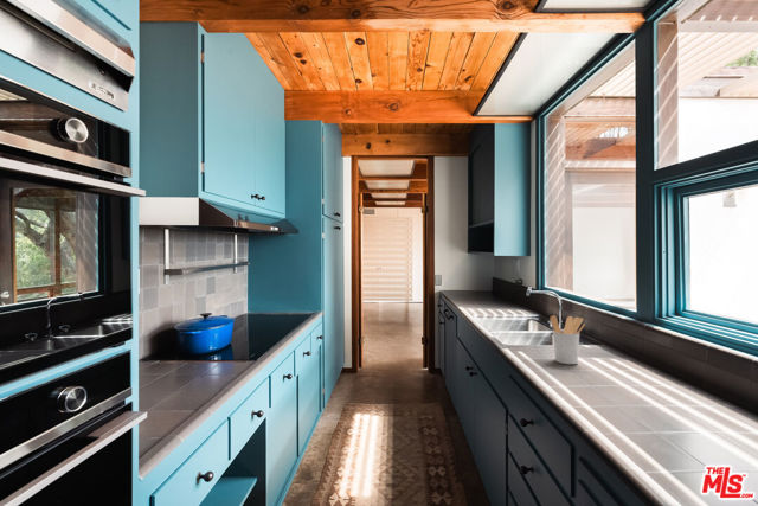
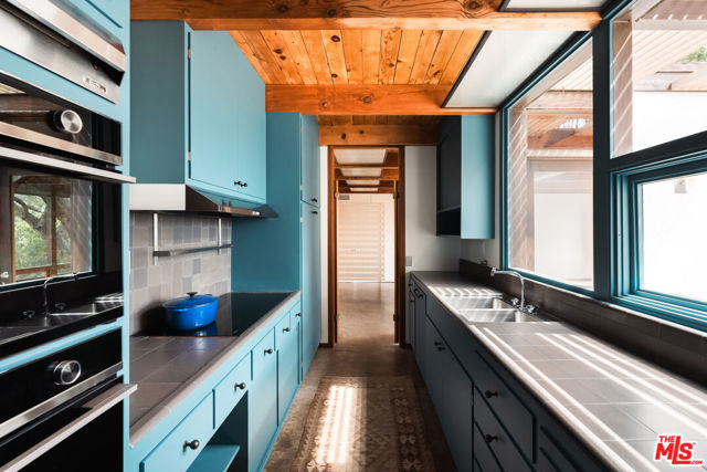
- utensil holder [548,314,586,365]
